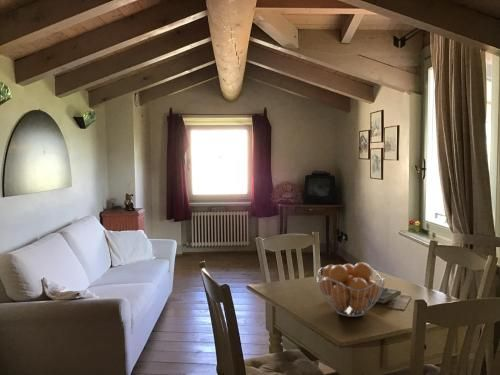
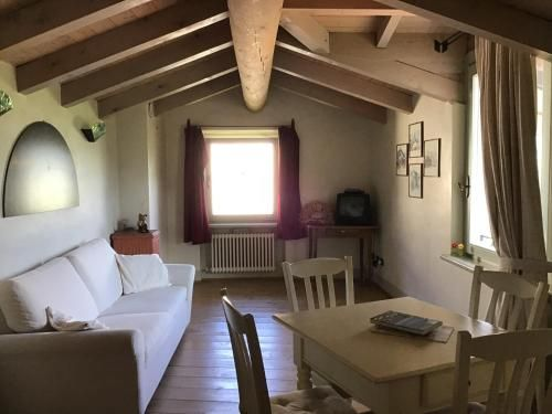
- fruit basket [316,261,386,318]
